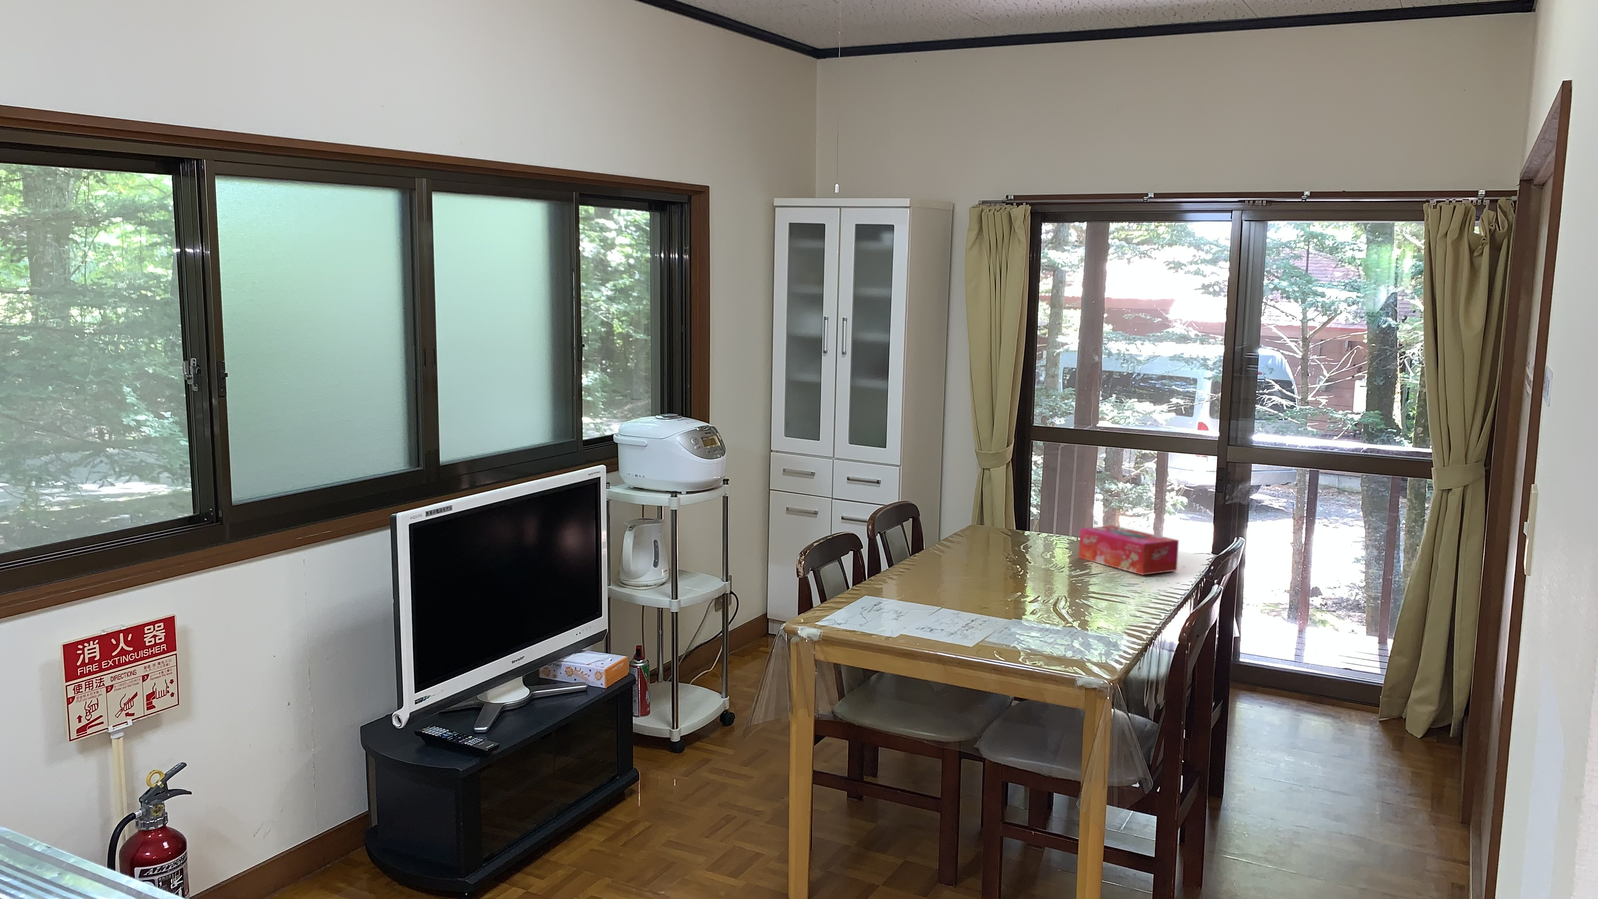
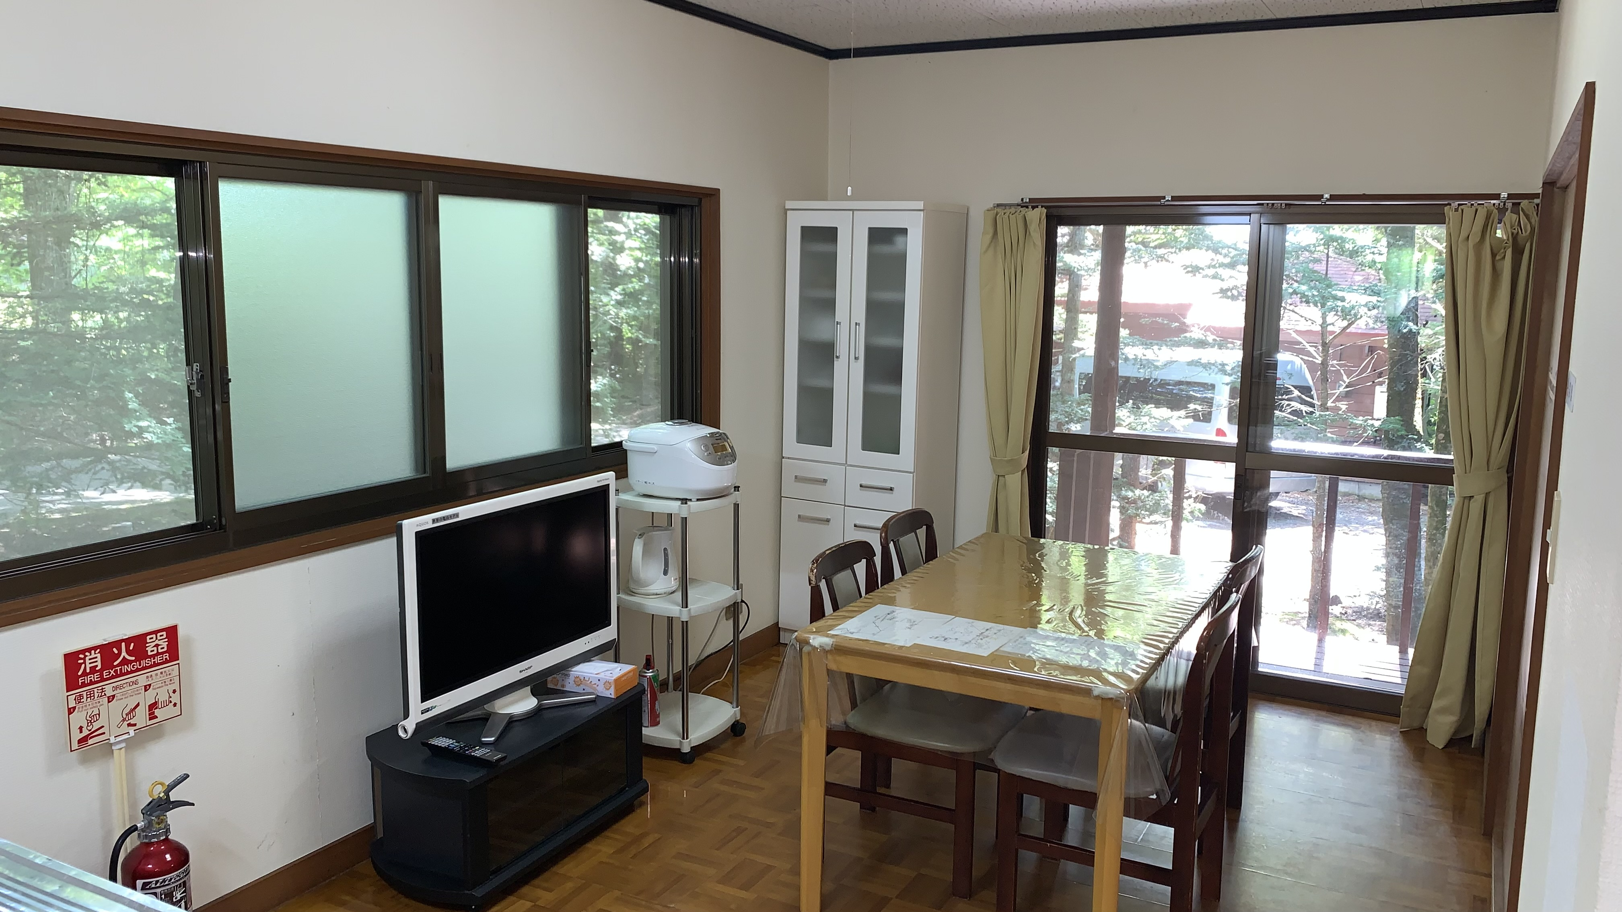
- tissue box [1078,525,1179,575]
